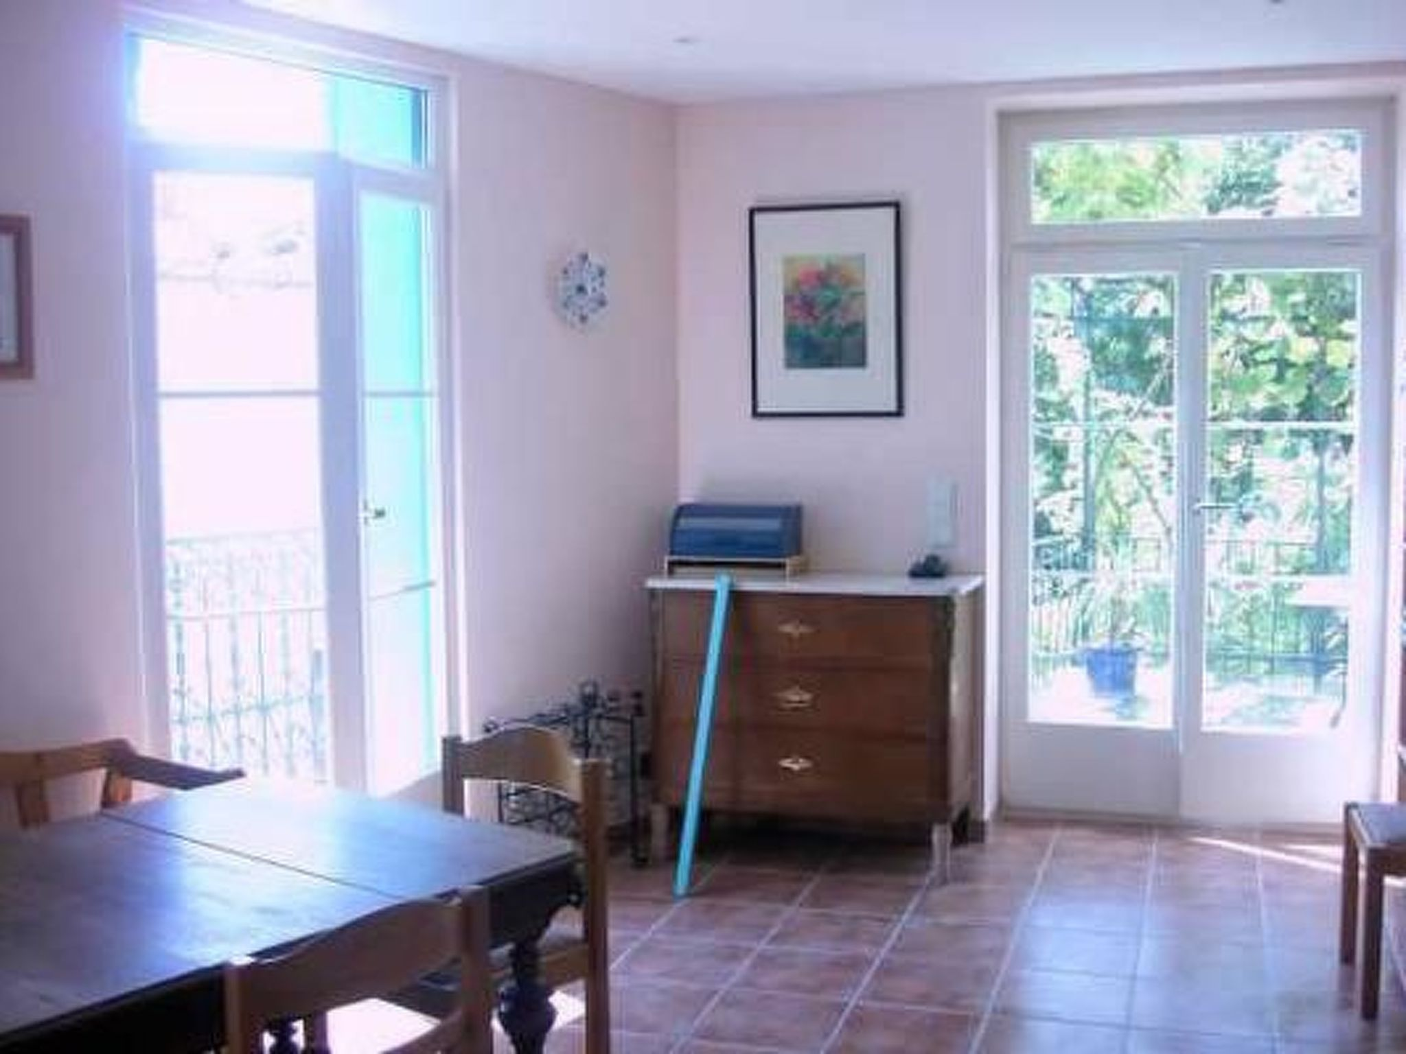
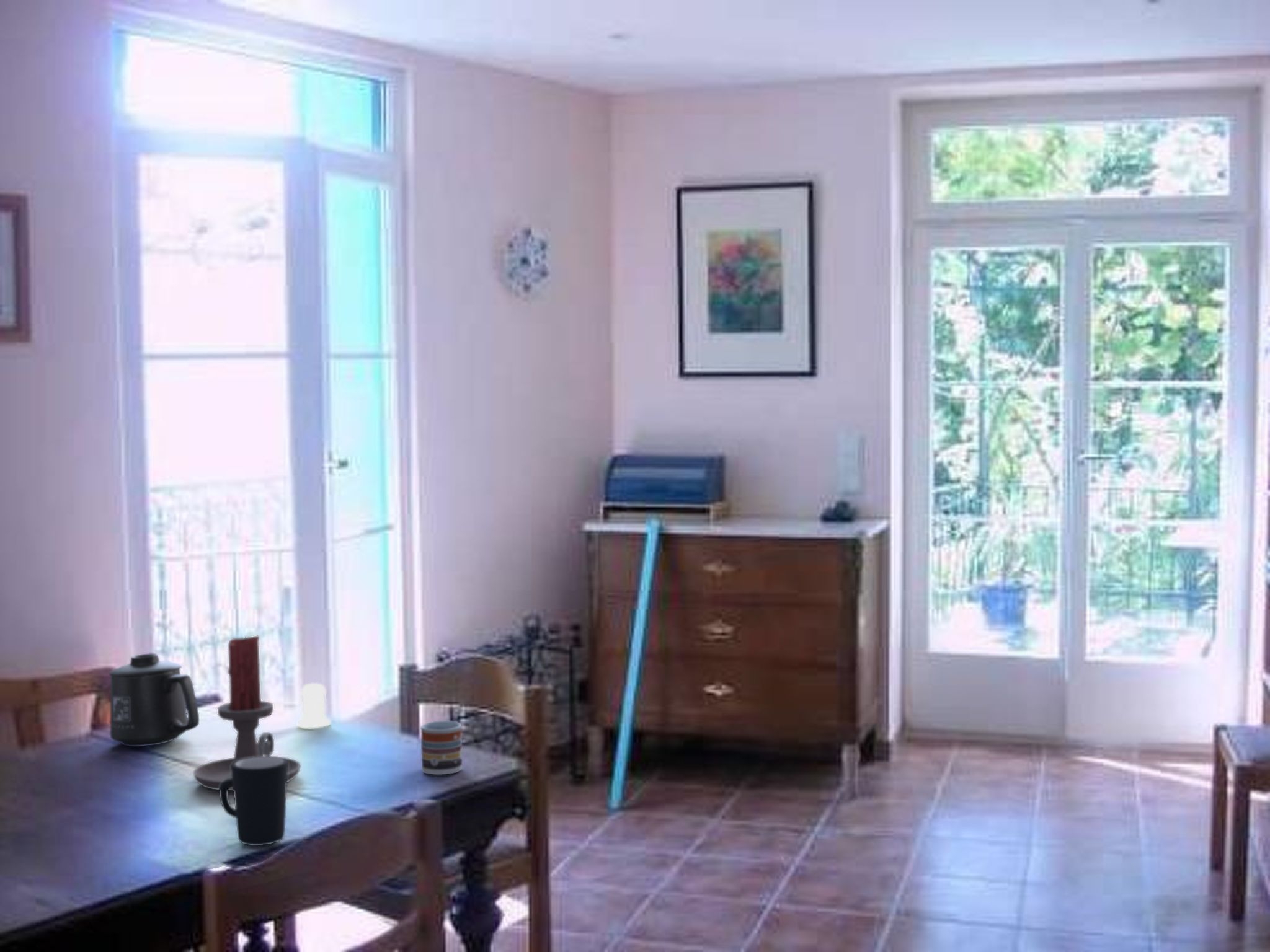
+ mug [219,756,288,846]
+ candle holder [192,635,301,791]
+ salt shaker [297,682,331,728]
+ cup [420,720,463,775]
+ mug [109,653,200,747]
